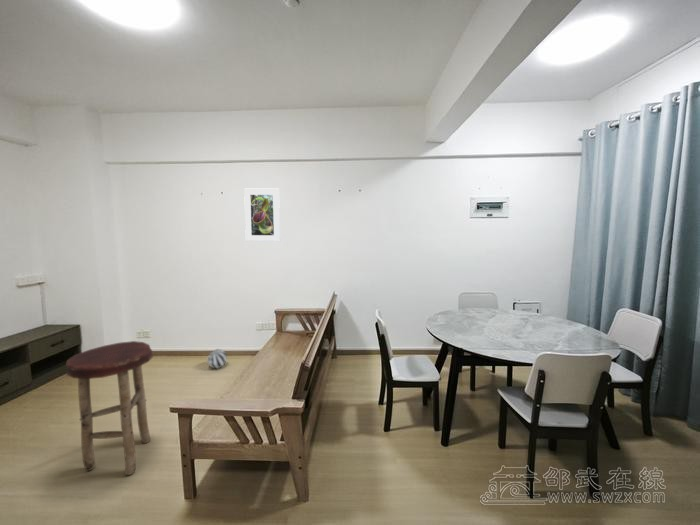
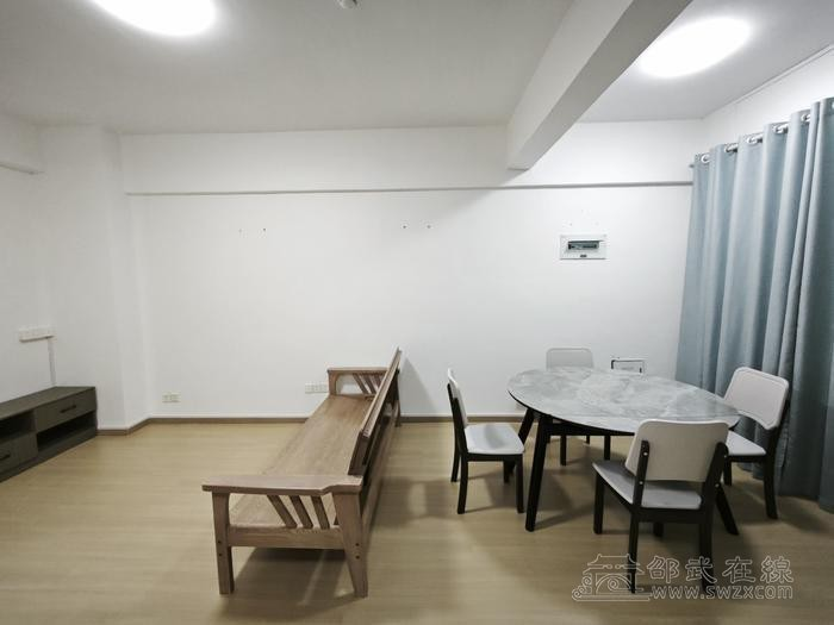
- stool [65,340,154,476]
- decorative ball [206,348,228,369]
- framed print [243,188,281,242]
